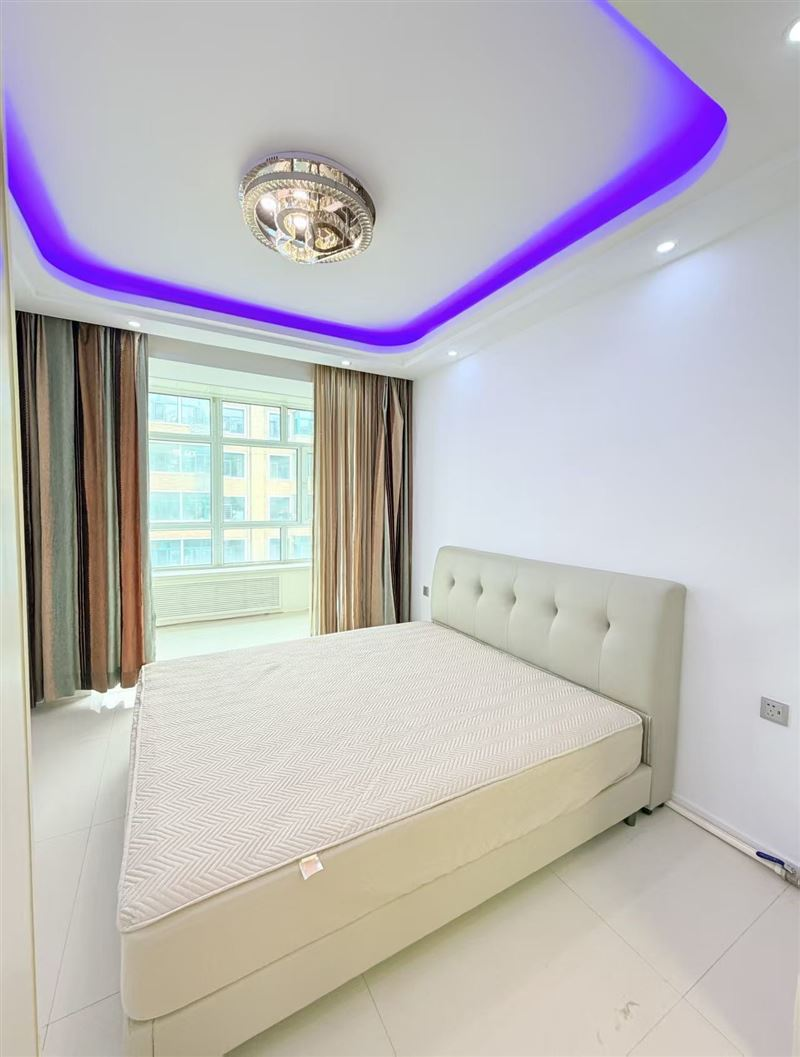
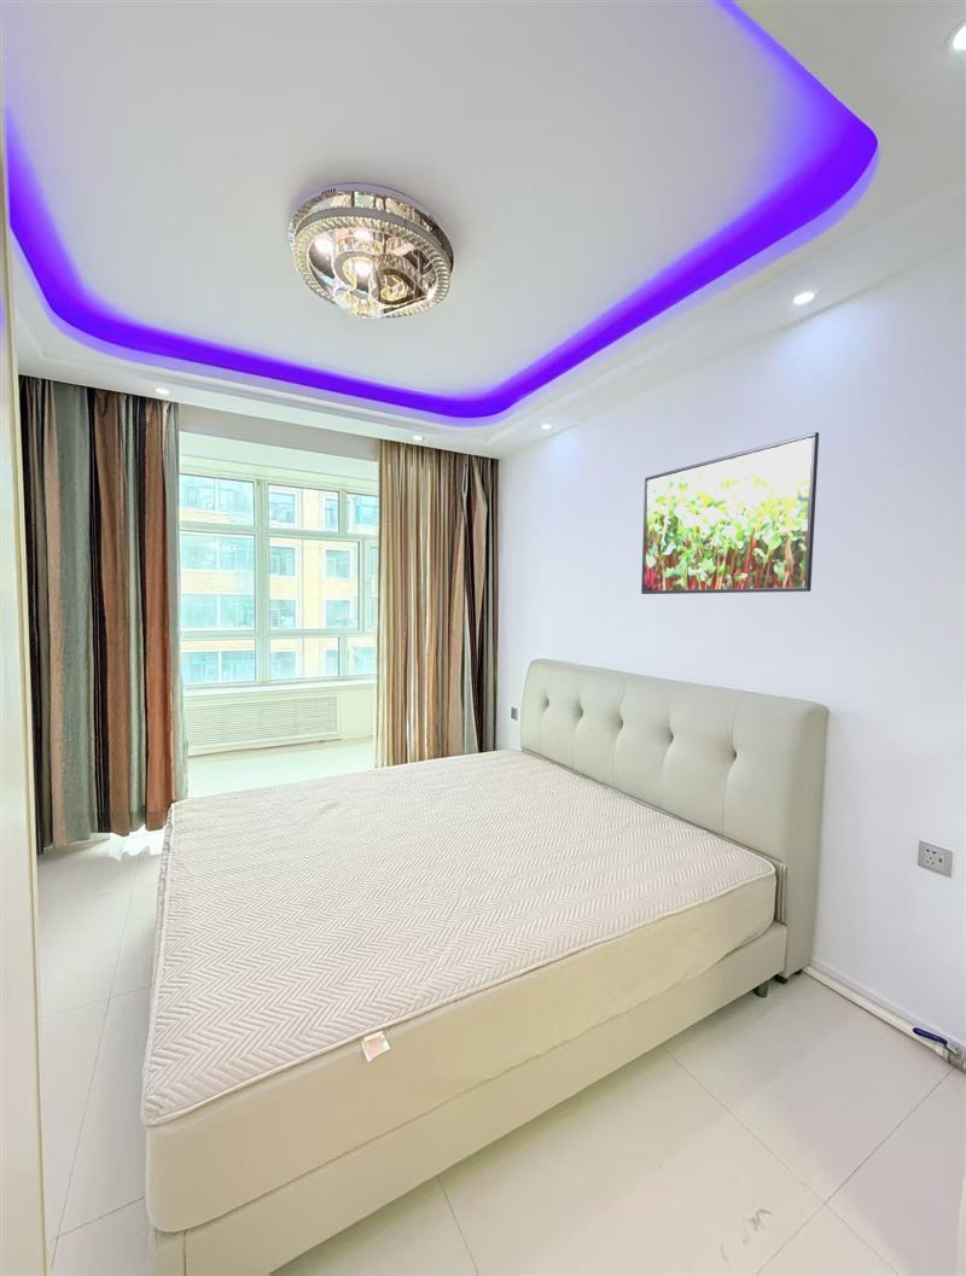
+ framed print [640,431,820,595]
